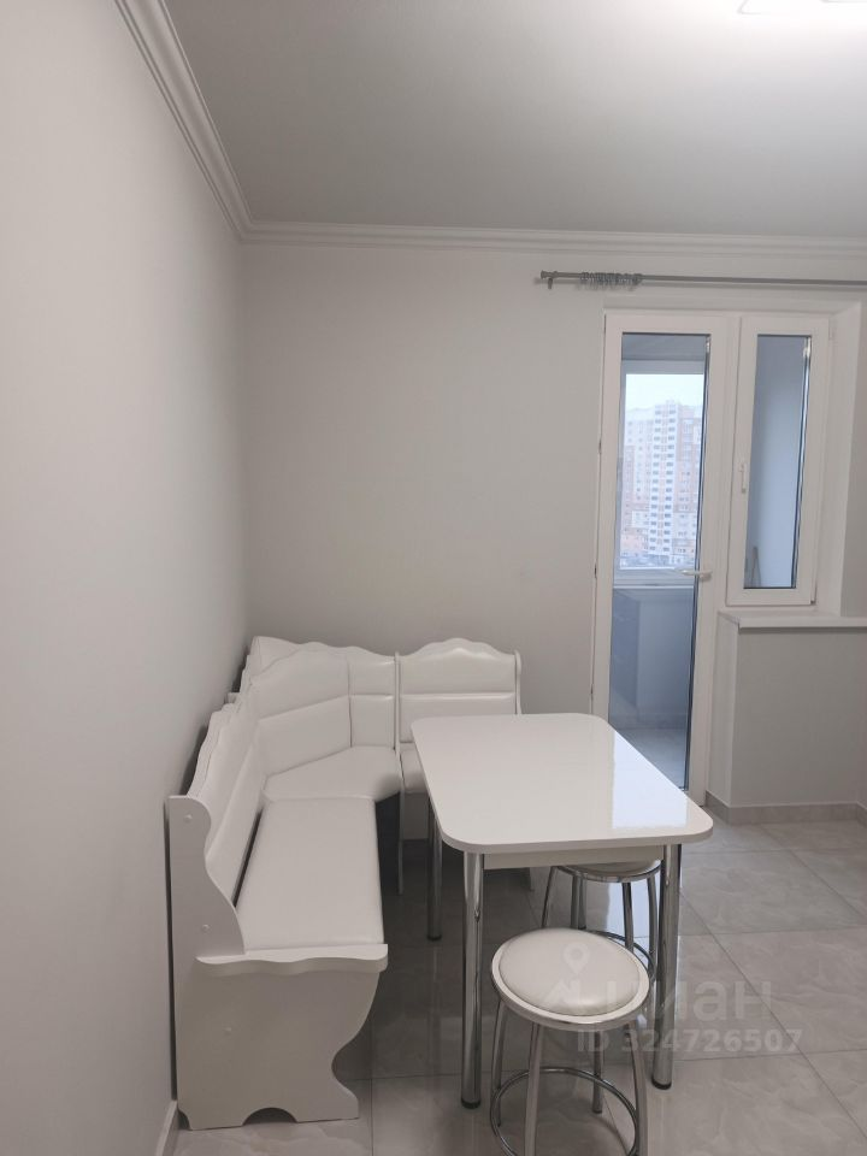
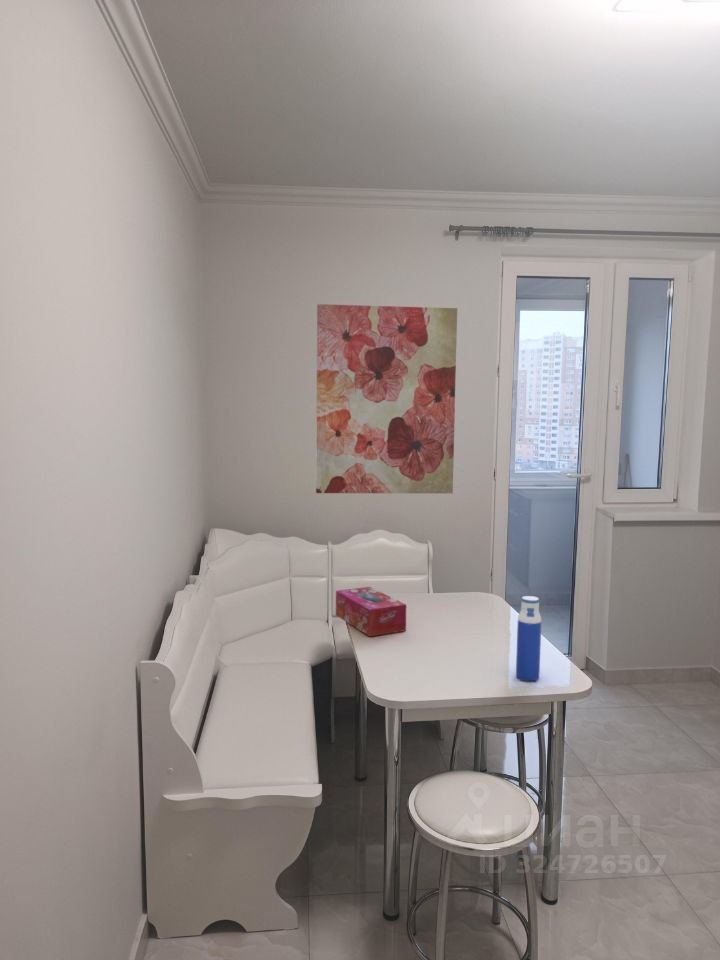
+ wall art [315,303,458,494]
+ water bottle [515,595,542,682]
+ tissue box [335,586,407,637]
